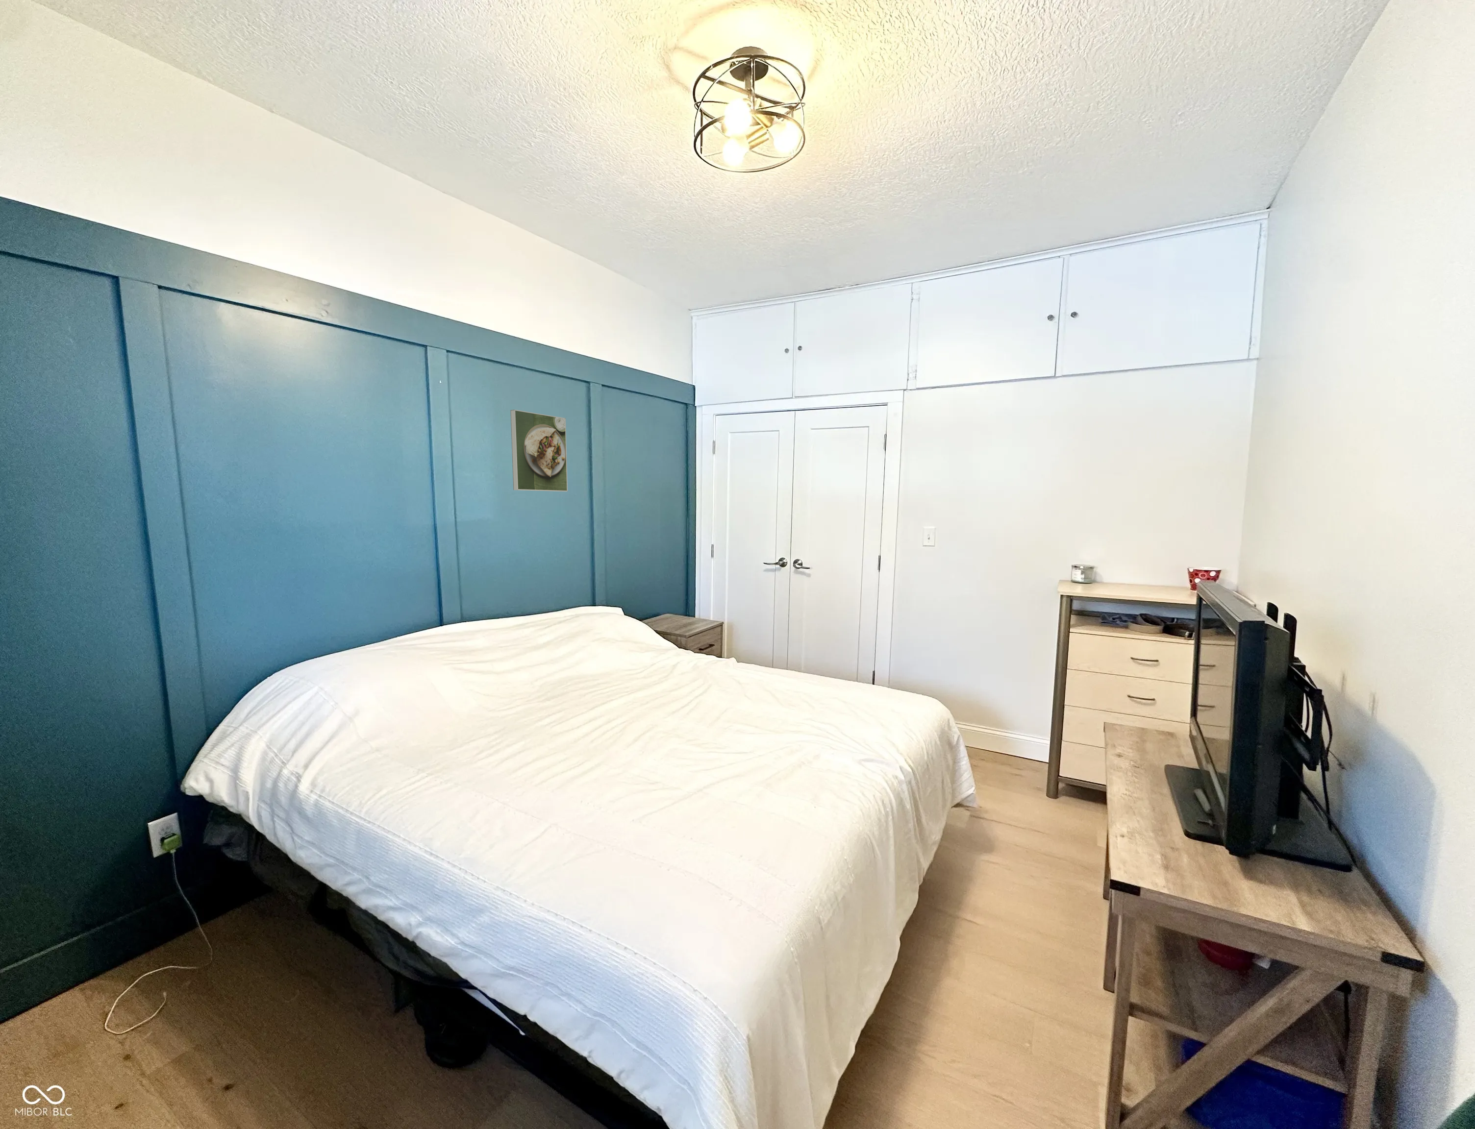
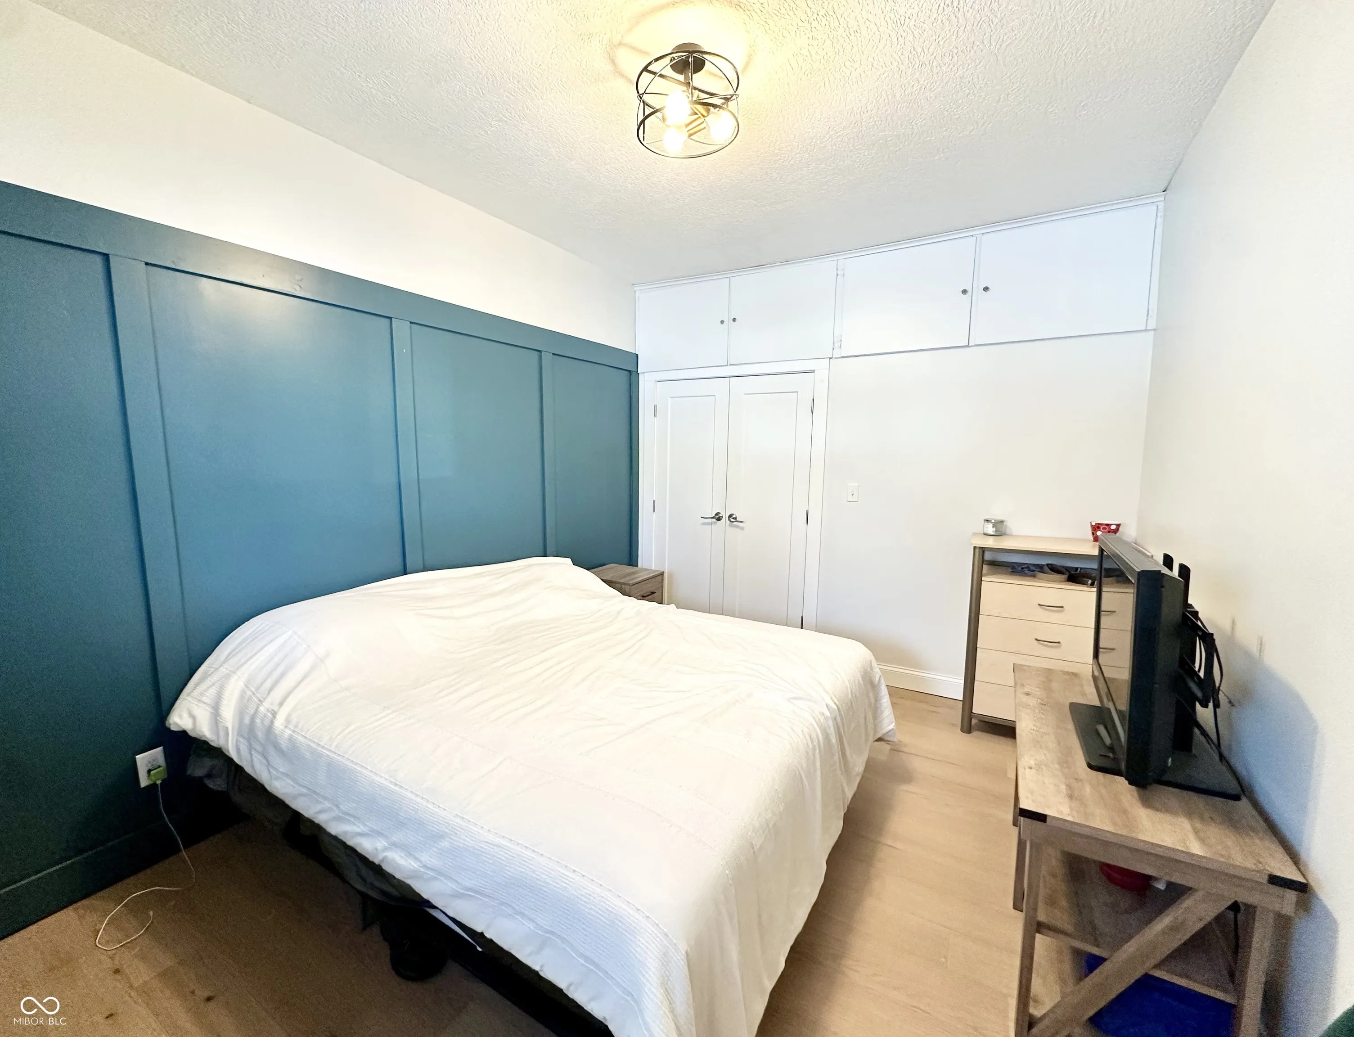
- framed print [510,409,568,492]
